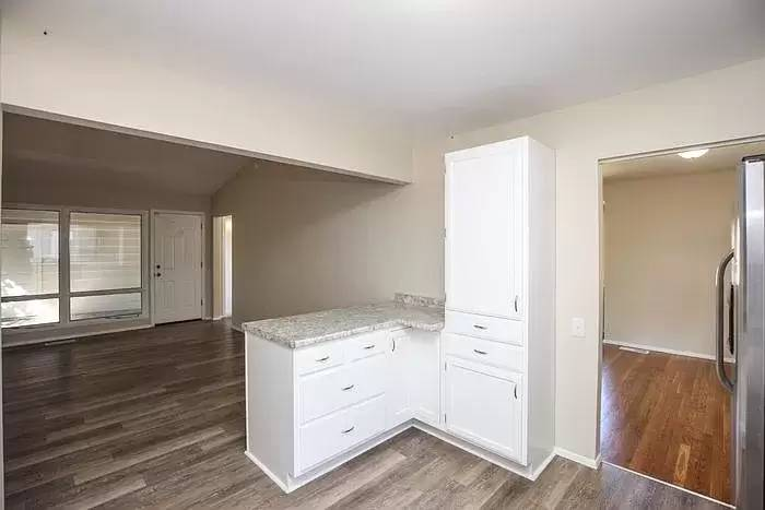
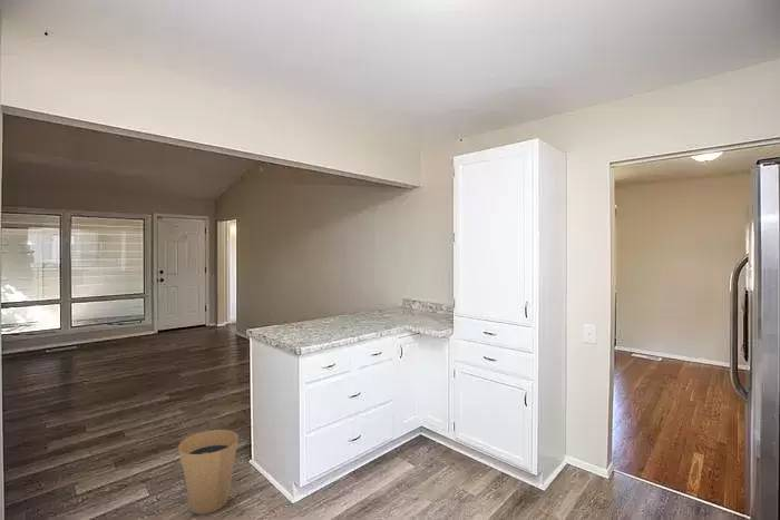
+ trash can [177,429,240,516]
